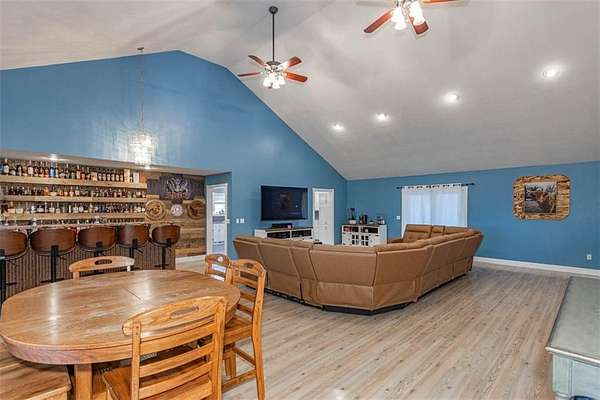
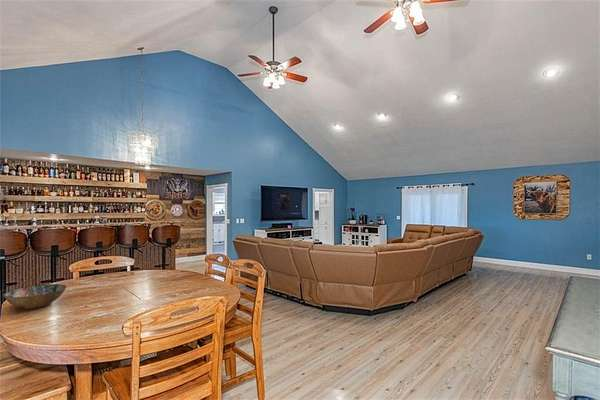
+ wooden bowl [3,283,68,310]
